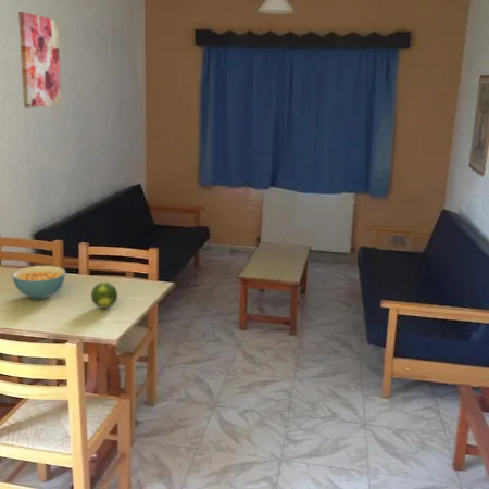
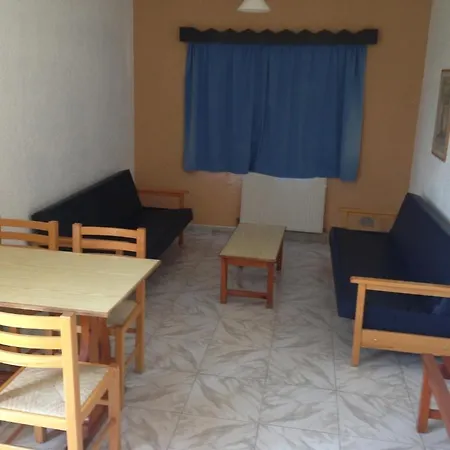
- wall art [17,11,62,109]
- fruit [90,281,118,310]
- cereal bowl [11,265,66,300]
